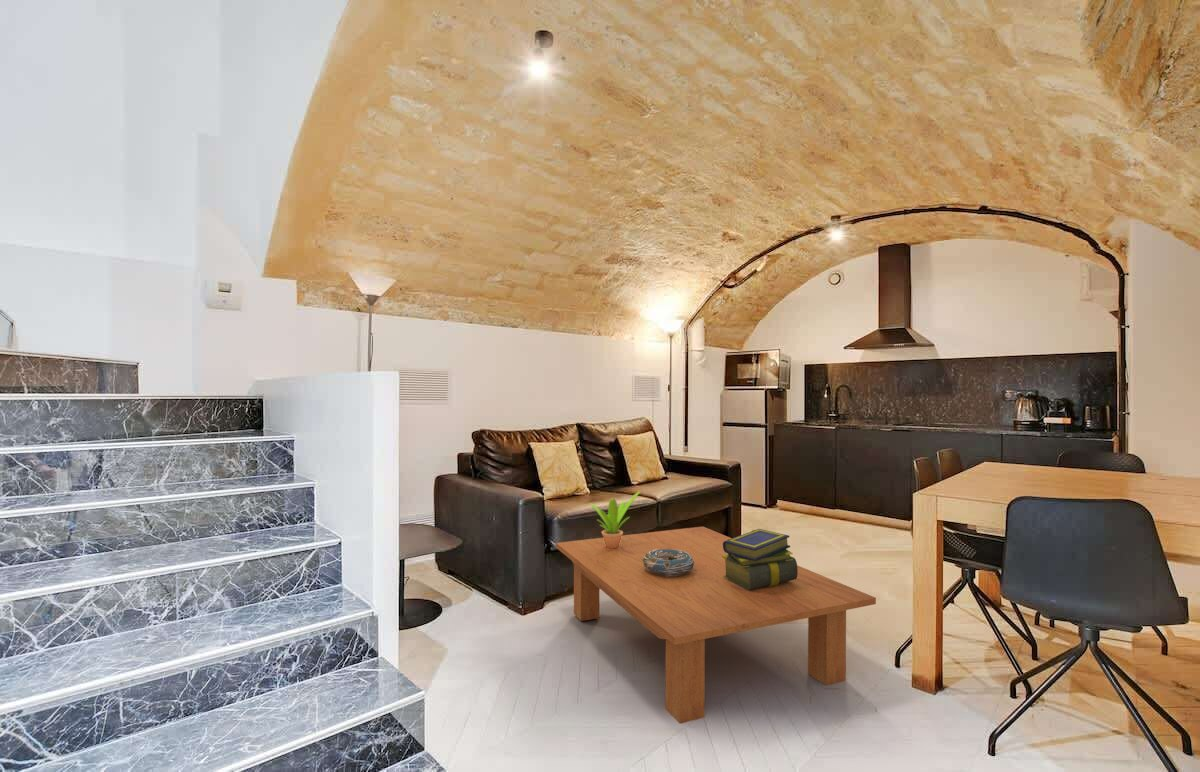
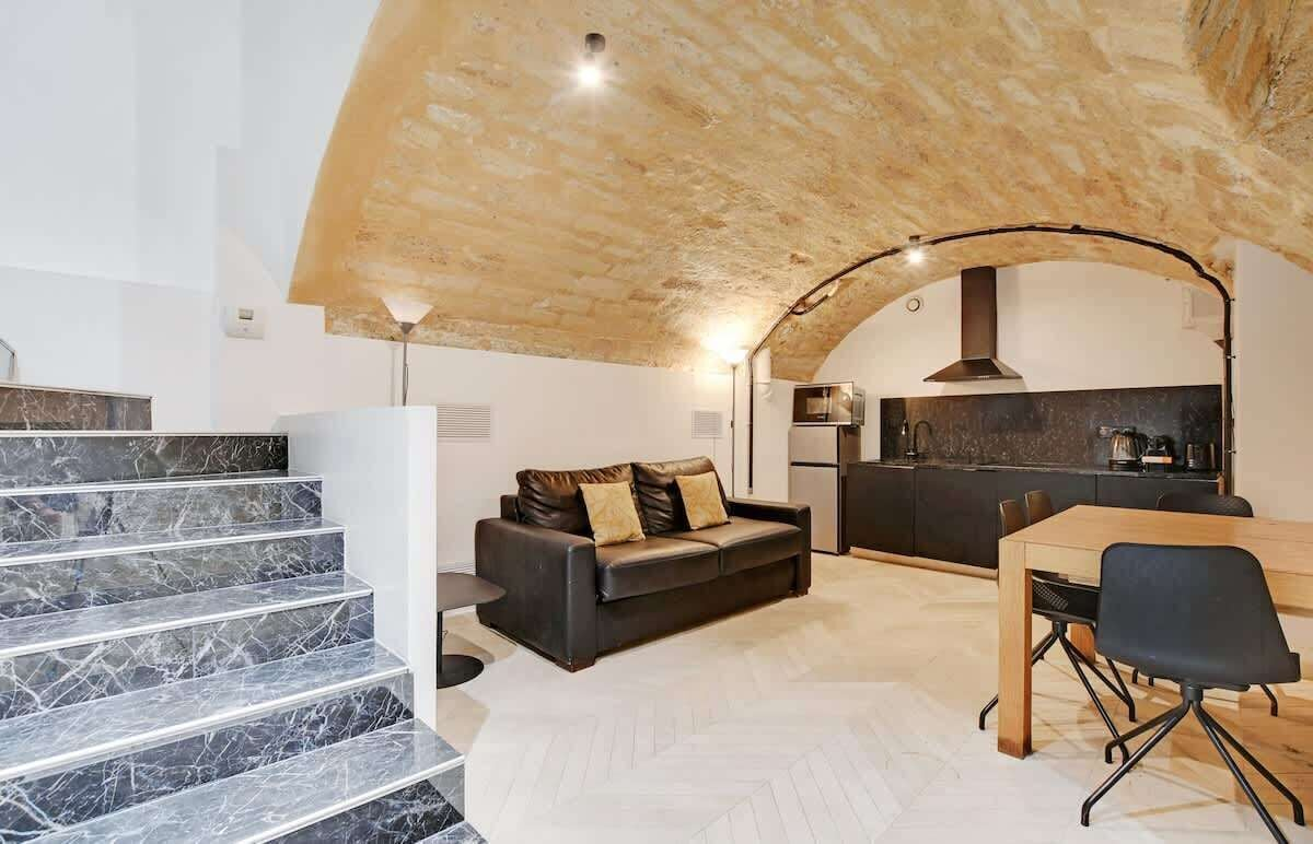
- coffee table [555,526,877,725]
- potted plant [589,490,642,549]
- decorative bowl [643,549,694,577]
- stack of books [722,528,798,591]
